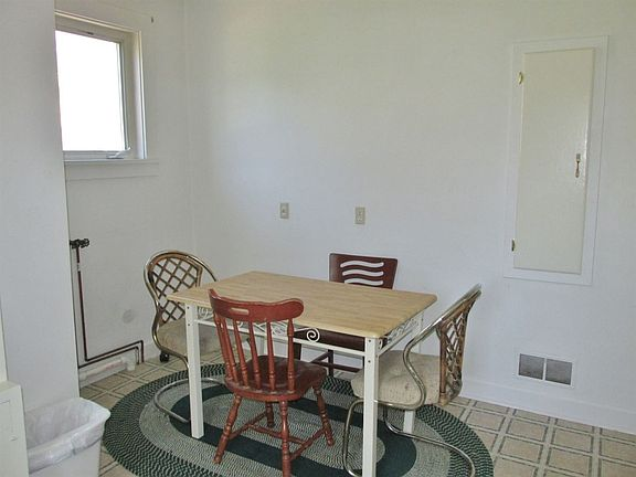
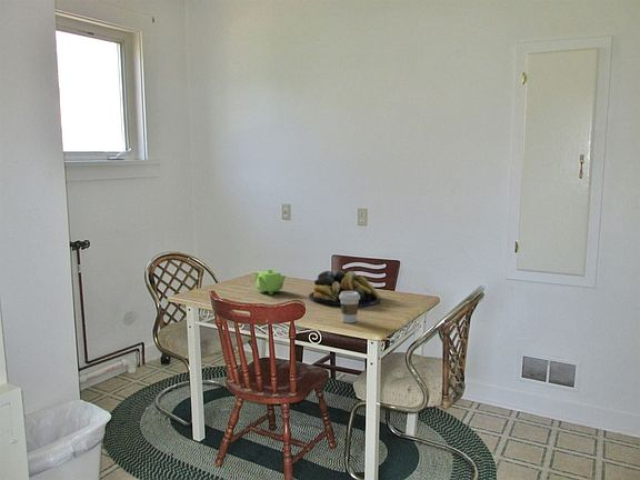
+ teapot [254,268,287,296]
+ coffee cup [339,291,360,323]
+ fruit bowl [308,270,381,308]
